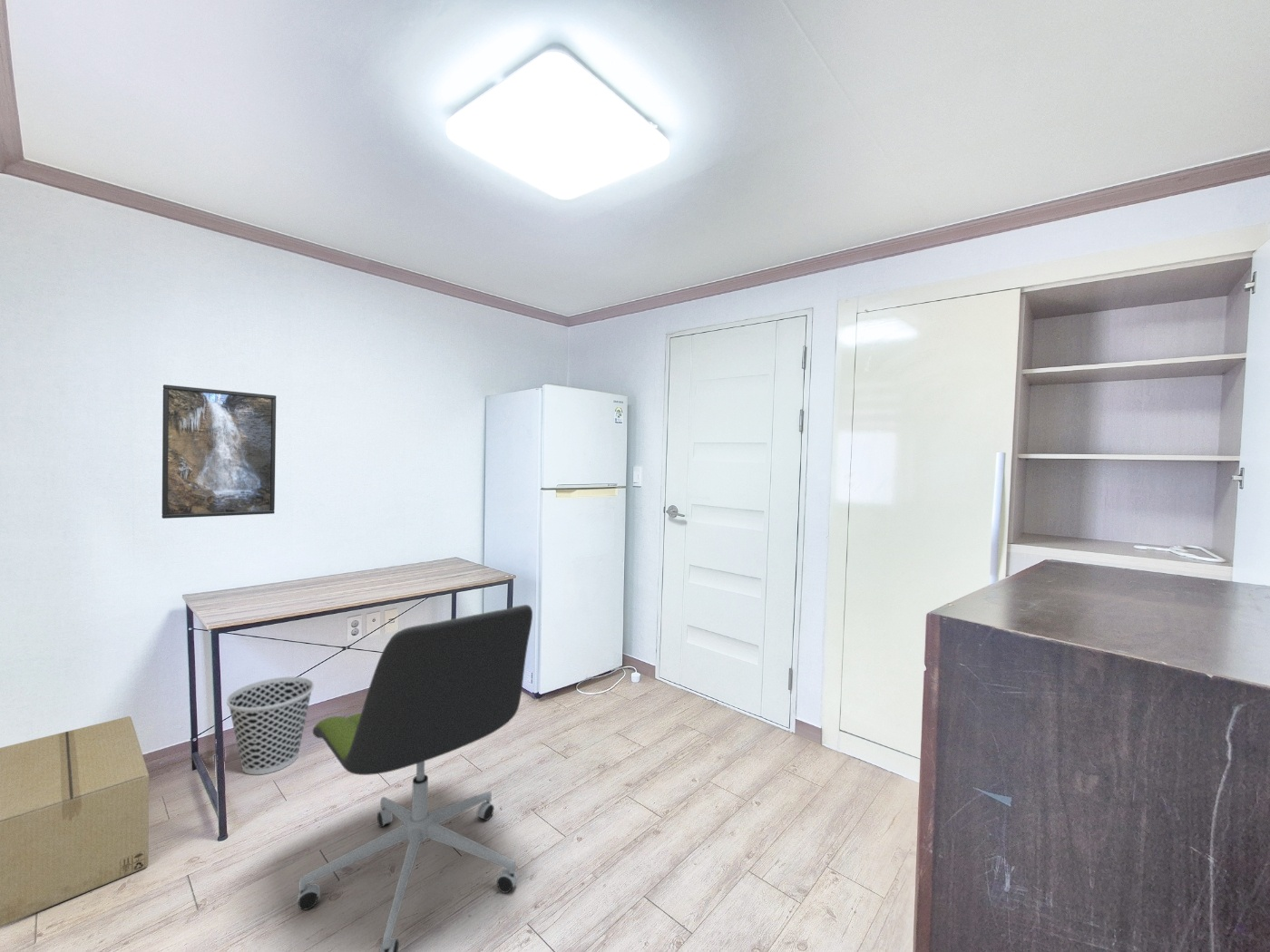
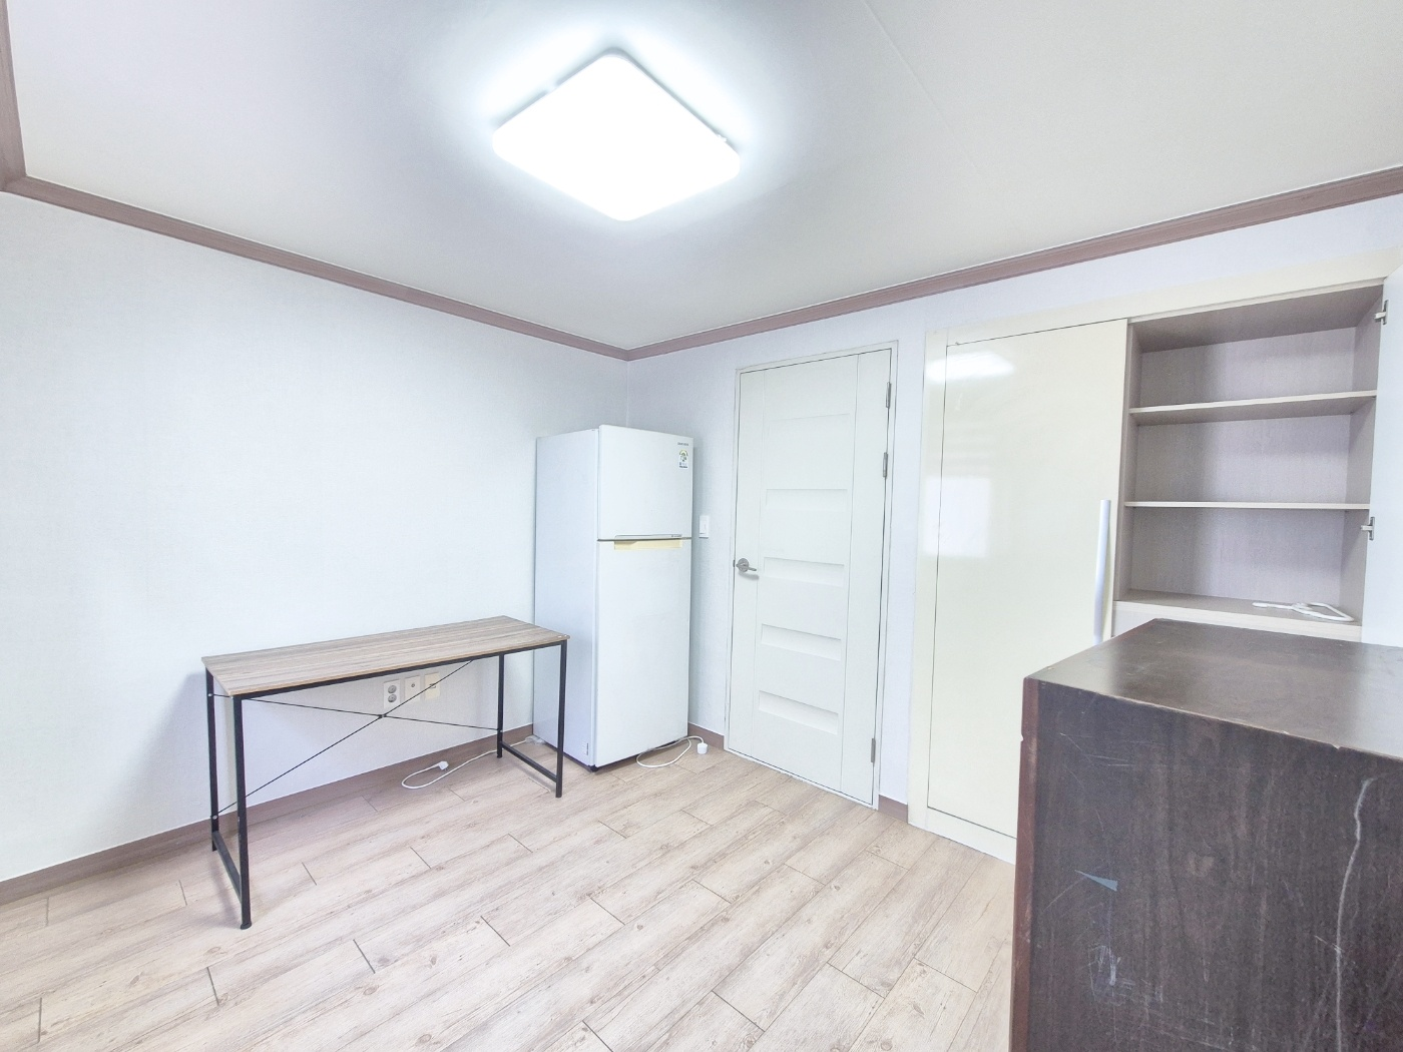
- cardboard box [0,715,150,928]
- wastebasket [226,676,315,775]
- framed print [161,384,277,520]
- office chair [296,604,533,952]
